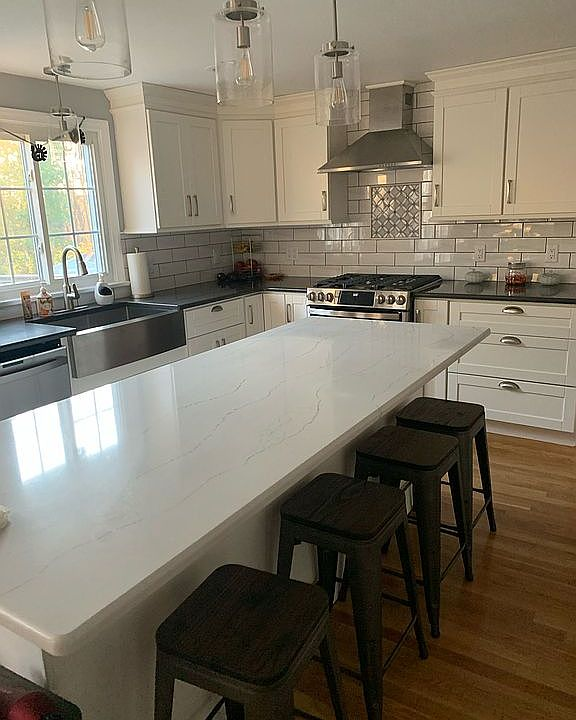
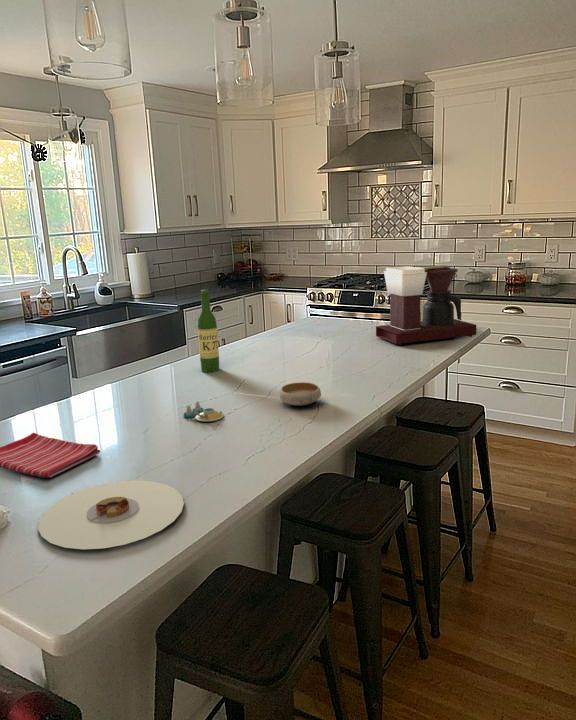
+ wine bottle [197,289,220,374]
+ coffee maker [375,265,477,346]
+ bowl [279,381,322,407]
+ plate [37,479,185,550]
+ salt and pepper shaker set [182,400,225,423]
+ dish towel [0,432,101,479]
